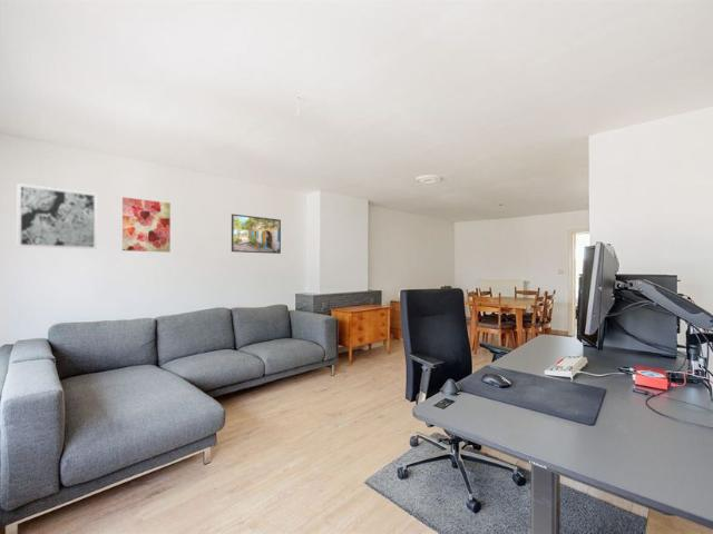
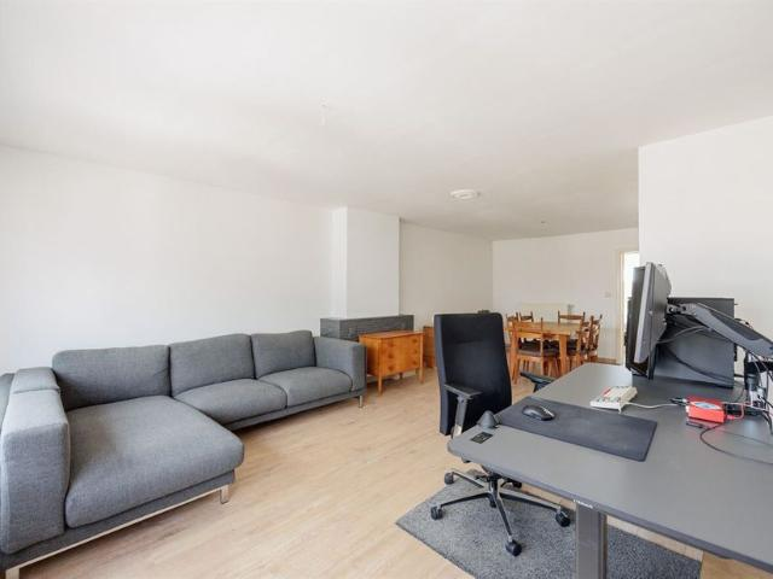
- wall art [17,182,98,250]
- wall art [121,196,172,254]
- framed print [231,212,282,255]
